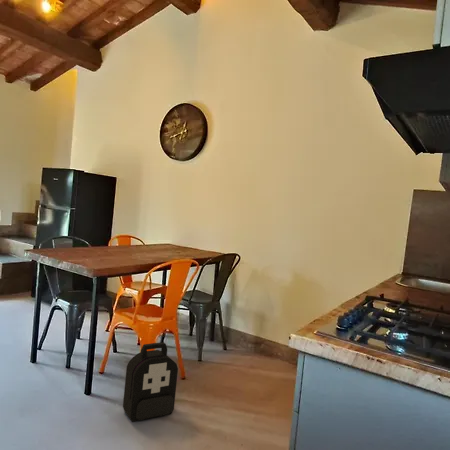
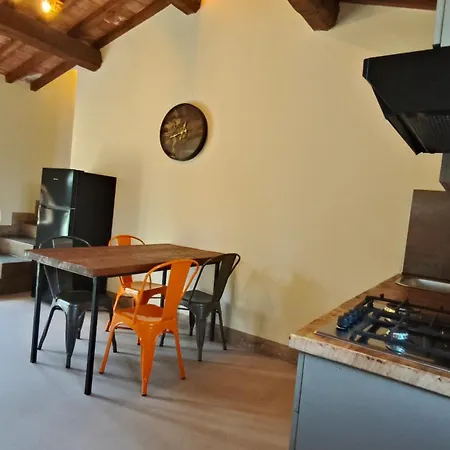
- backpack [122,341,179,423]
